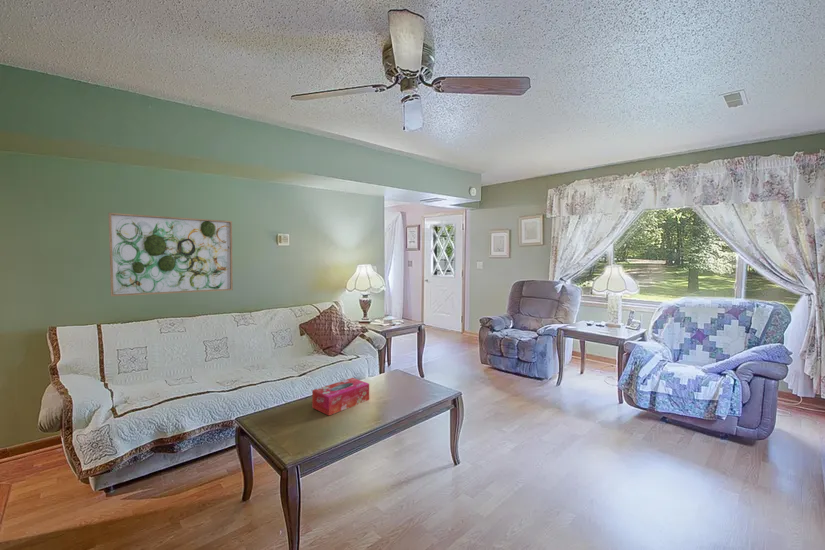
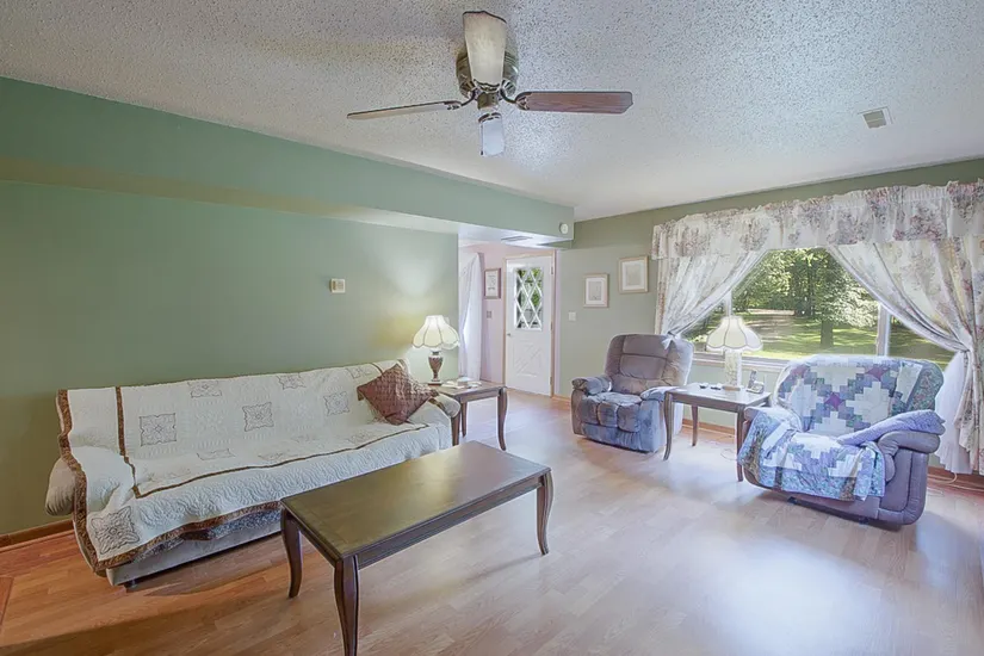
- wall art [107,212,234,297]
- tissue box [311,377,370,417]
